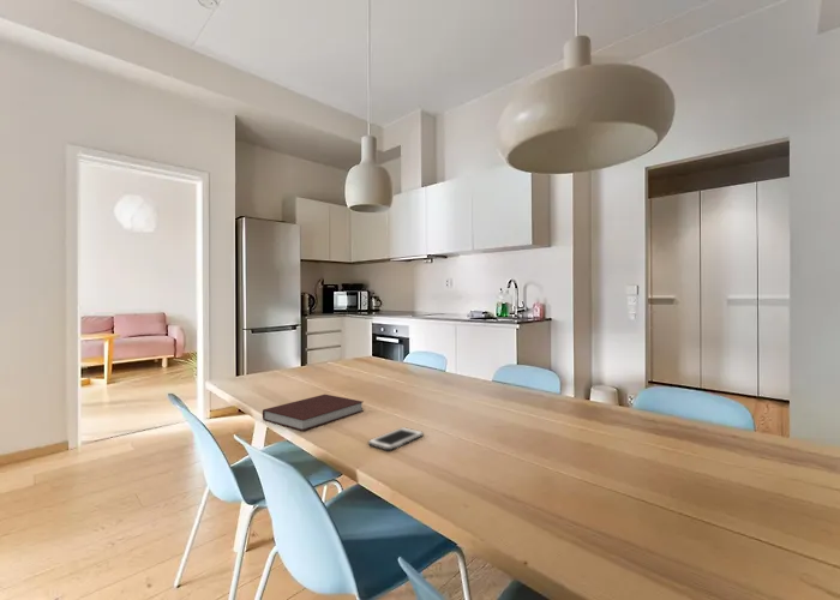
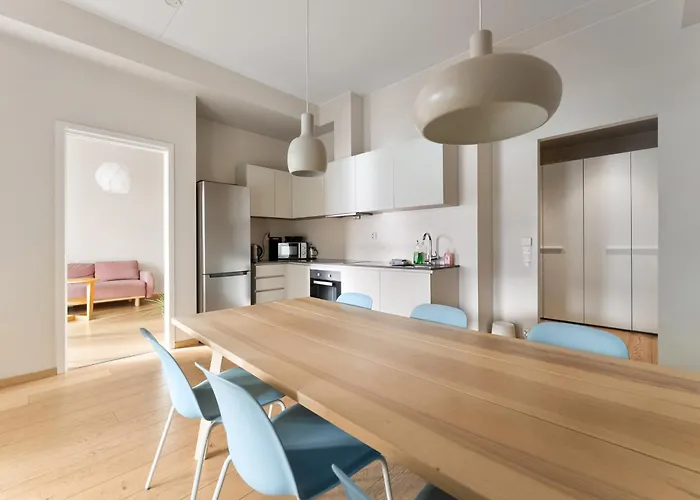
- cell phone [367,426,425,451]
- notebook [262,394,365,432]
